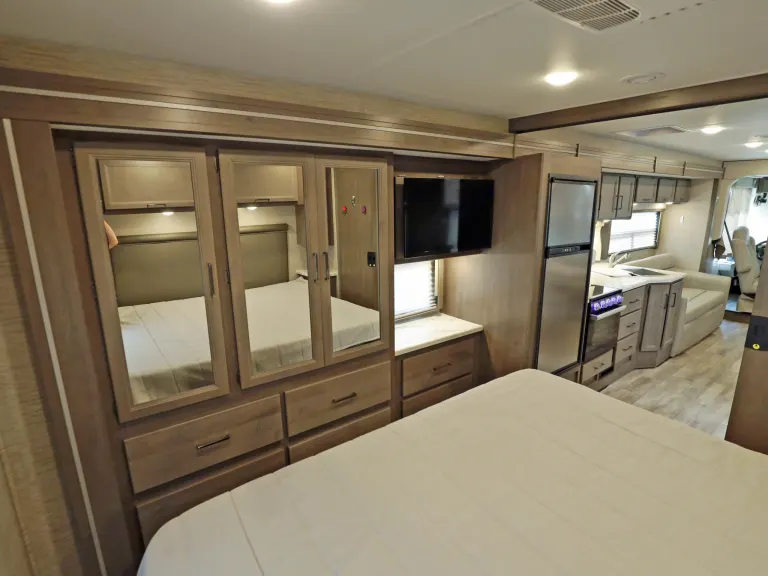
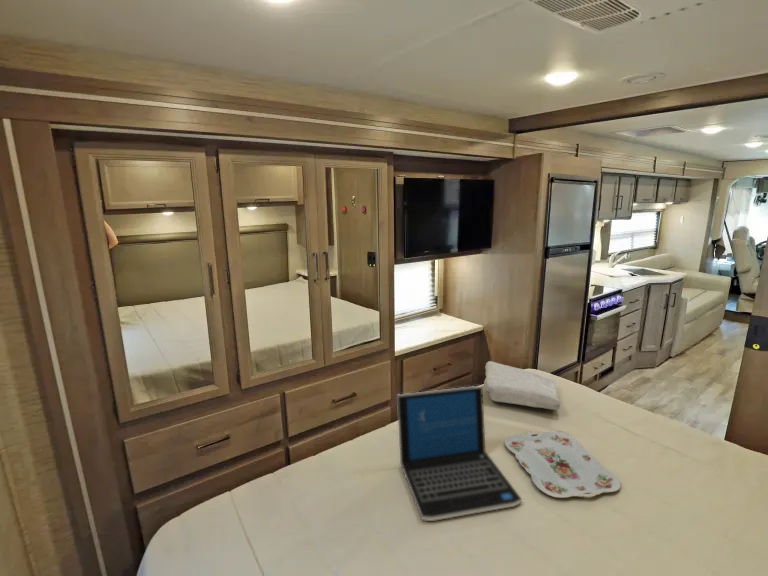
+ soap bar [483,360,561,411]
+ serving tray [504,431,621,499]
+ laptop [396,385,523,522]
